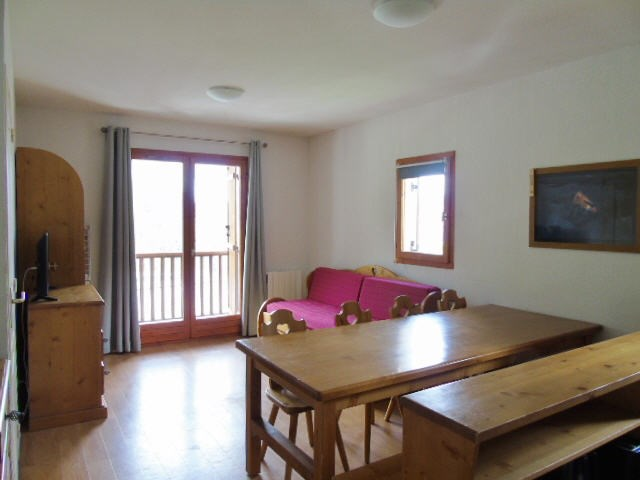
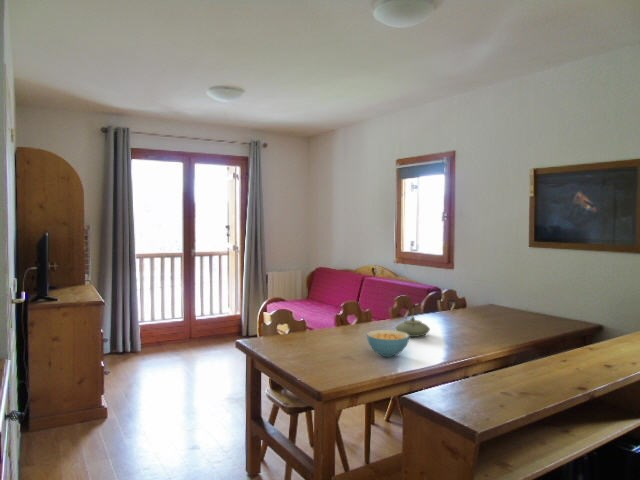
+ cereal bowl [366,329,410,358]
+ teapot [395,307,431,338]
